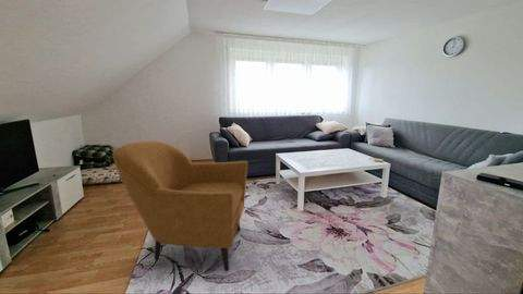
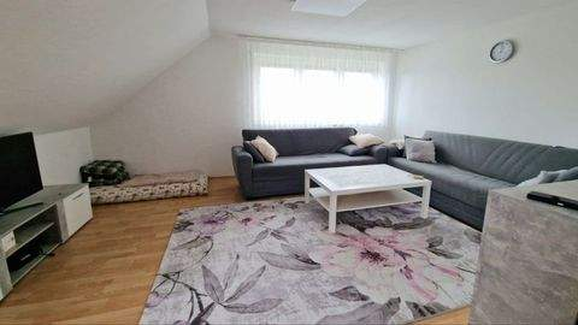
- armchair [112,139,248,272]
